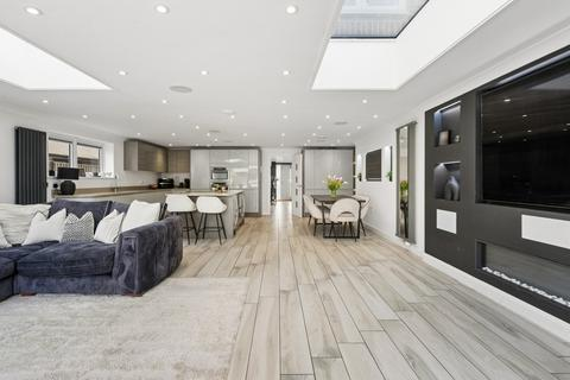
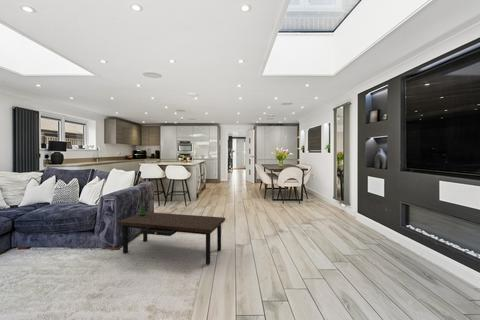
+ coffee table [116,205,226,265]
